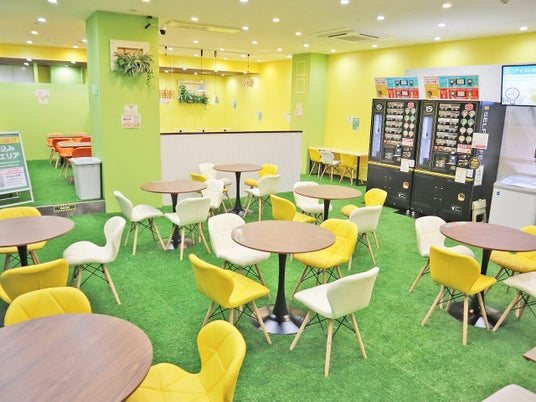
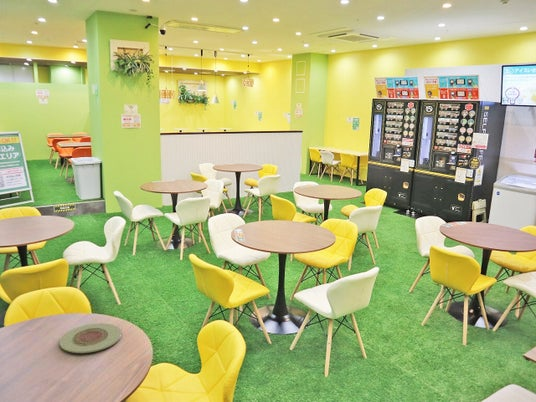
+ plate [59,322,123,354]
